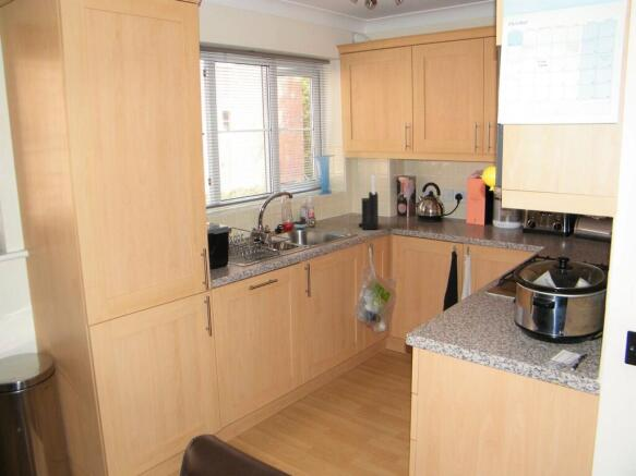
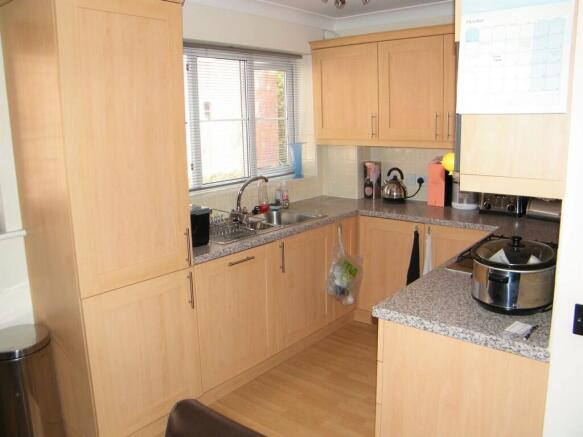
- knife block [358,174,380,231]
